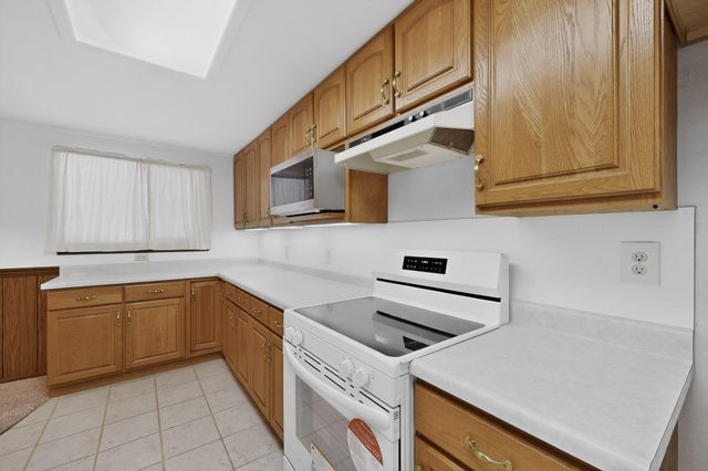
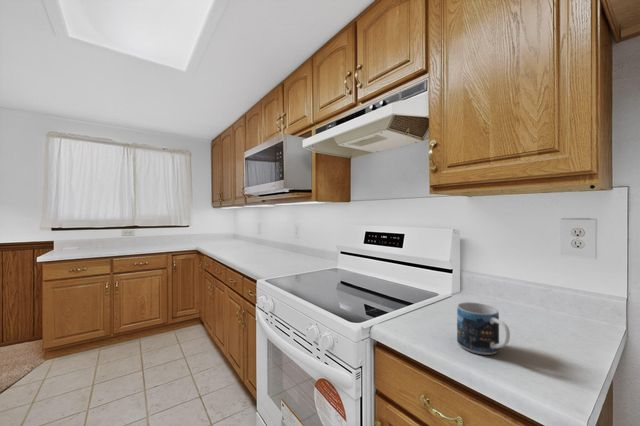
+ mug [456,301,511,356]
